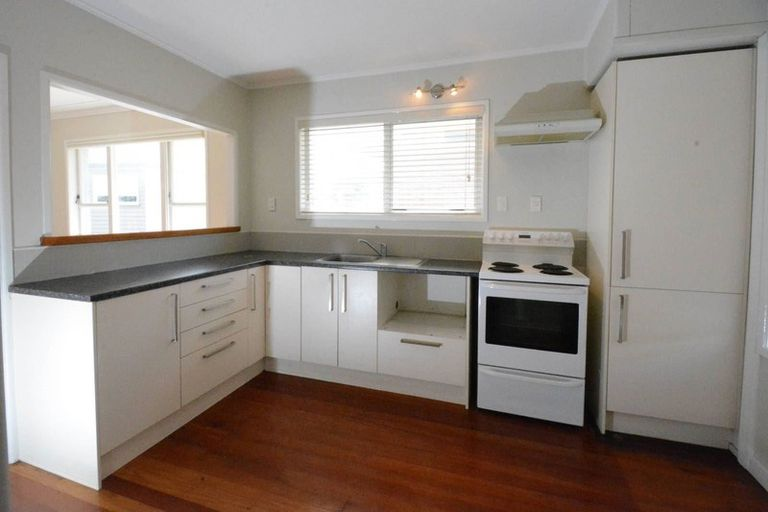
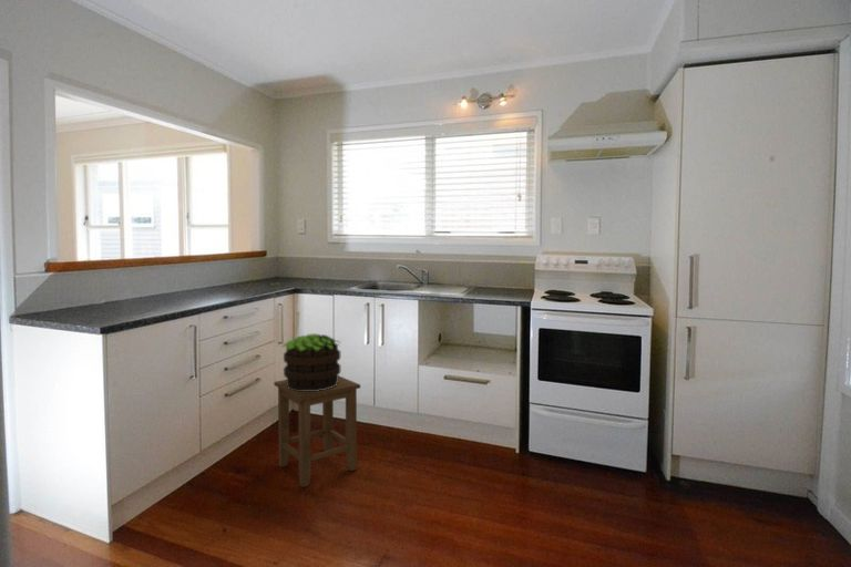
+ potted plant [280,332,342,391]
+ stool [273,374,361,488]
